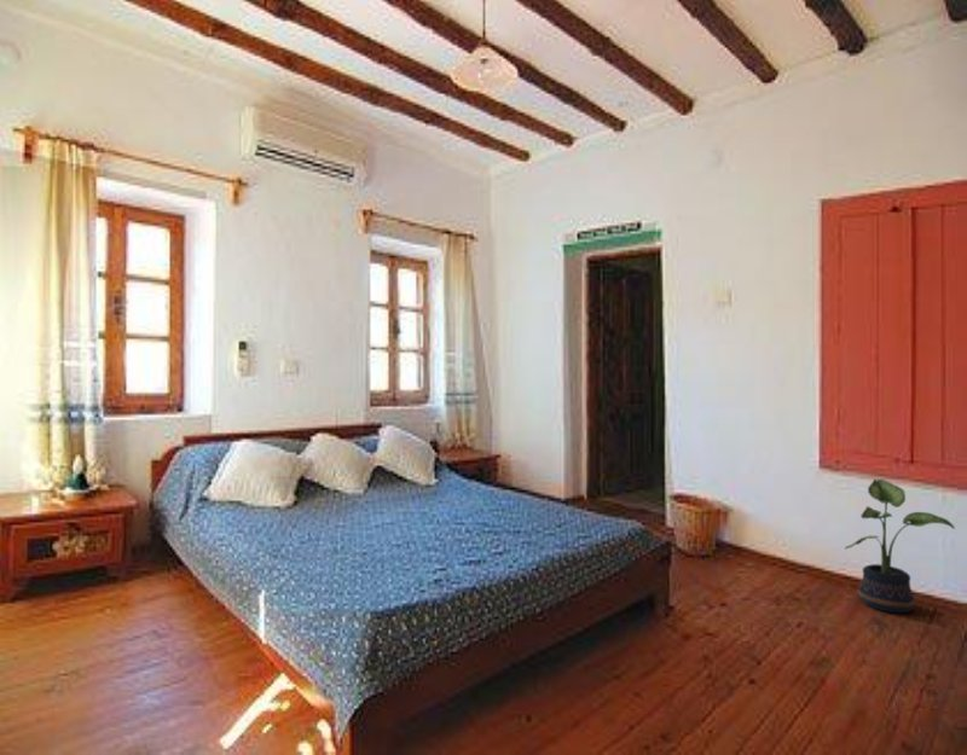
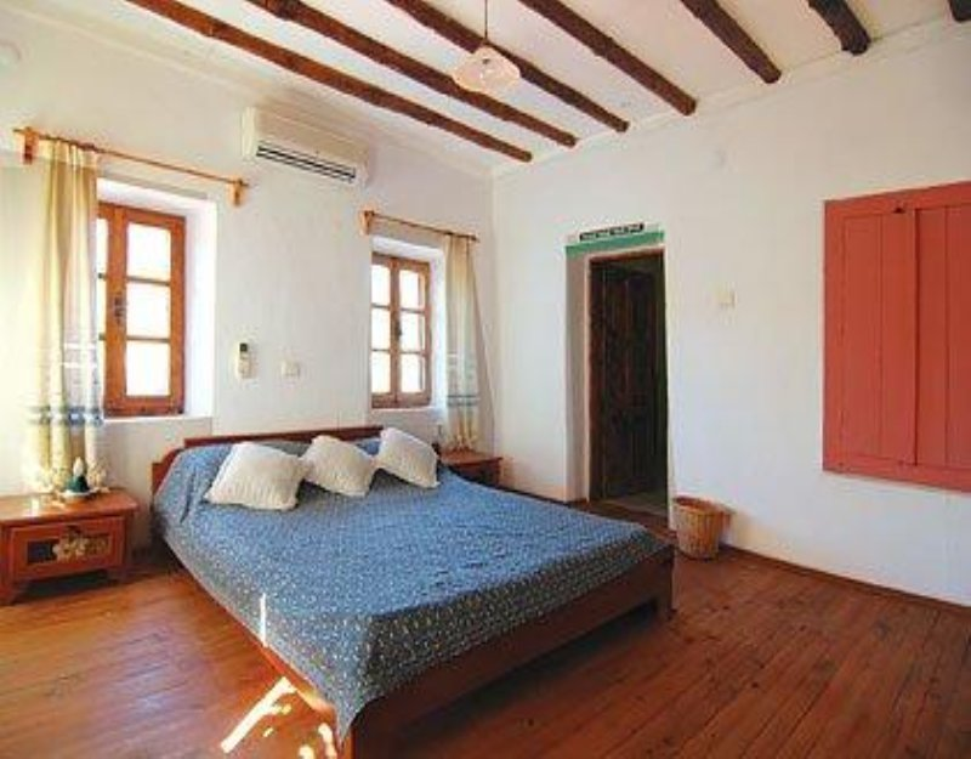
- potted plant [844,477,956,614]
